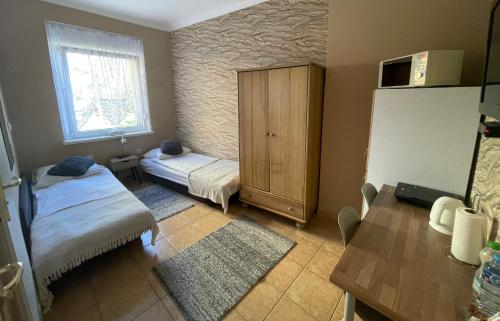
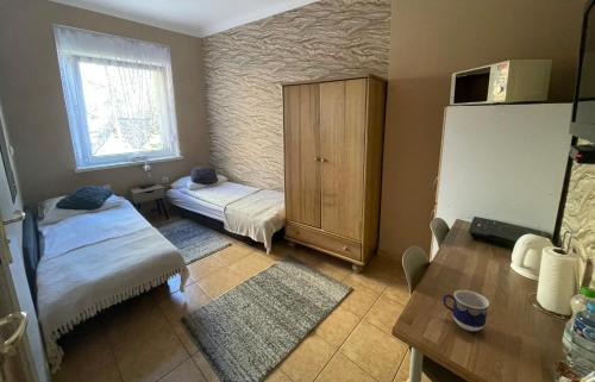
+ cup [443,289,490,332]
